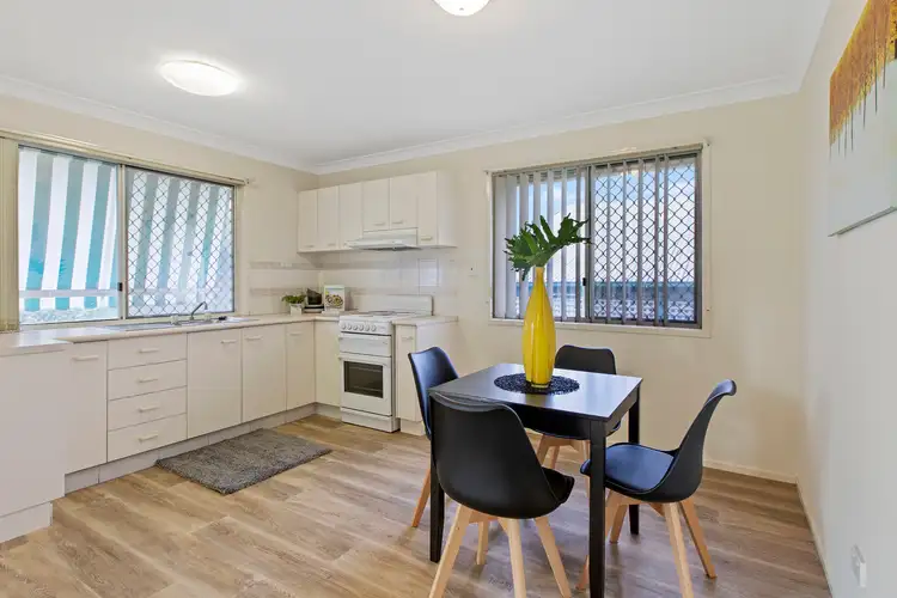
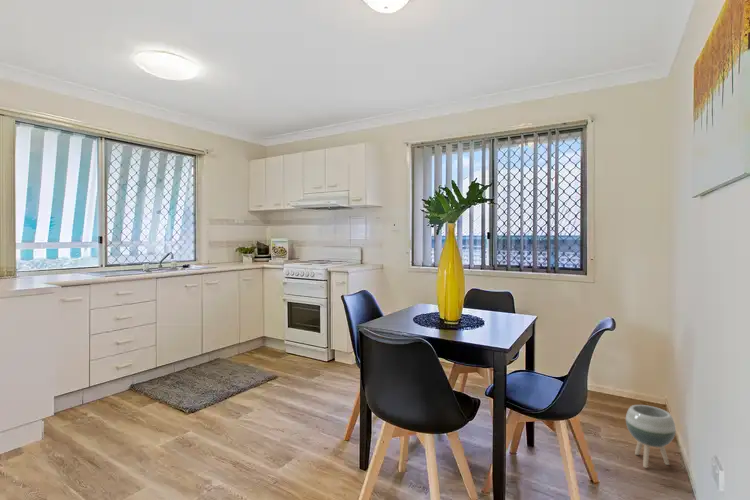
+ planter [625,404,677,469]
